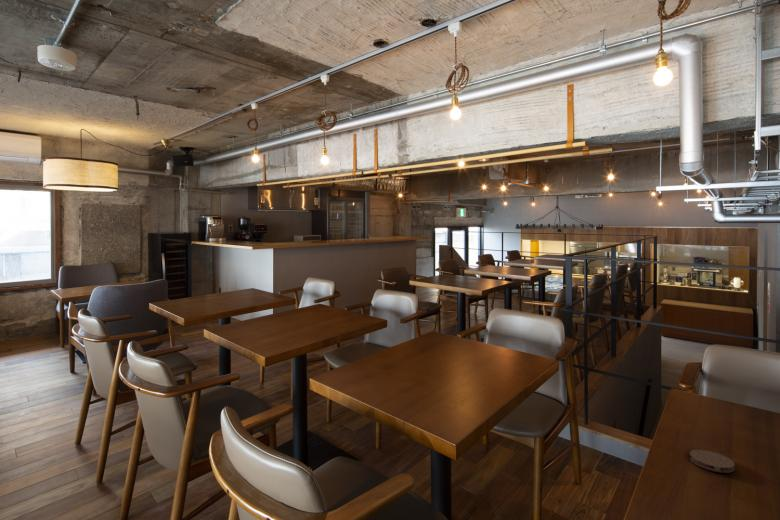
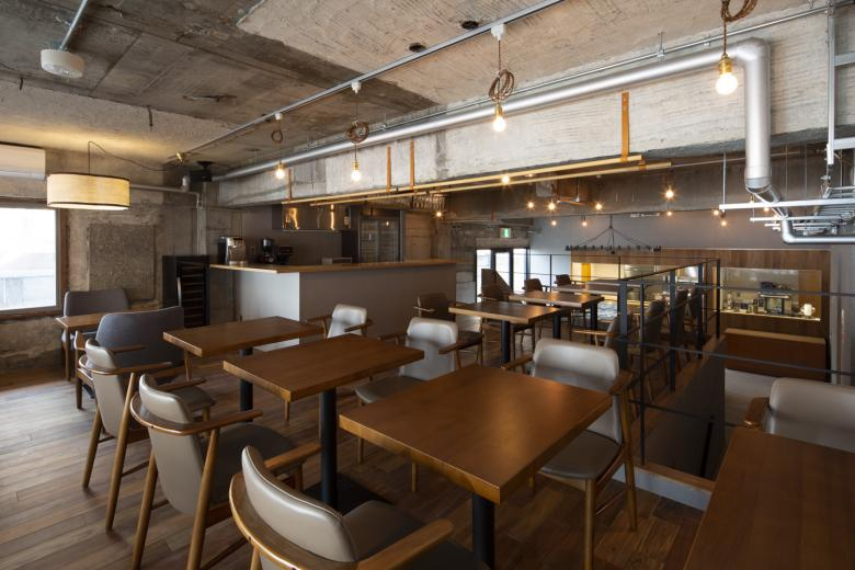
- coaster [689,449,736,474]
